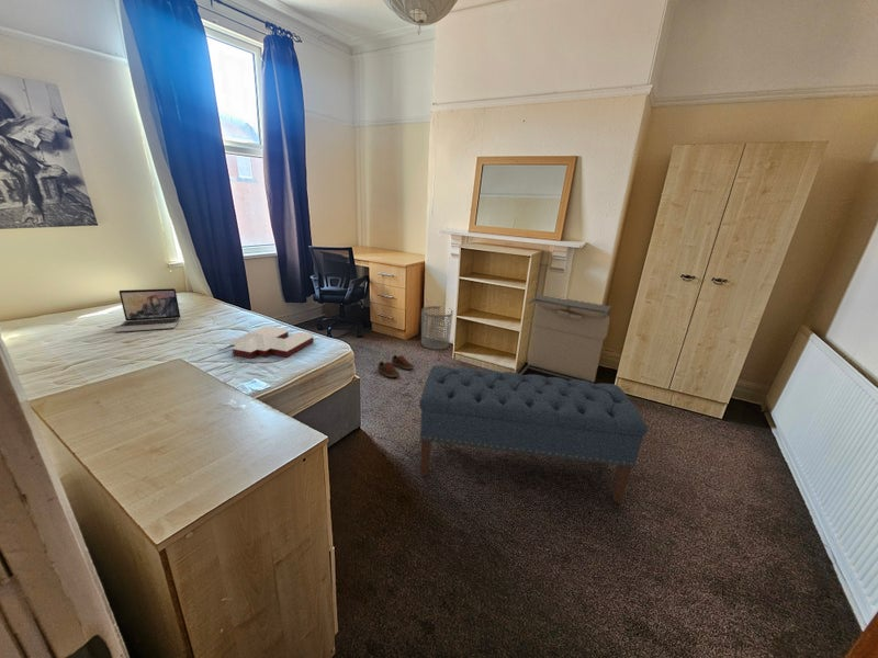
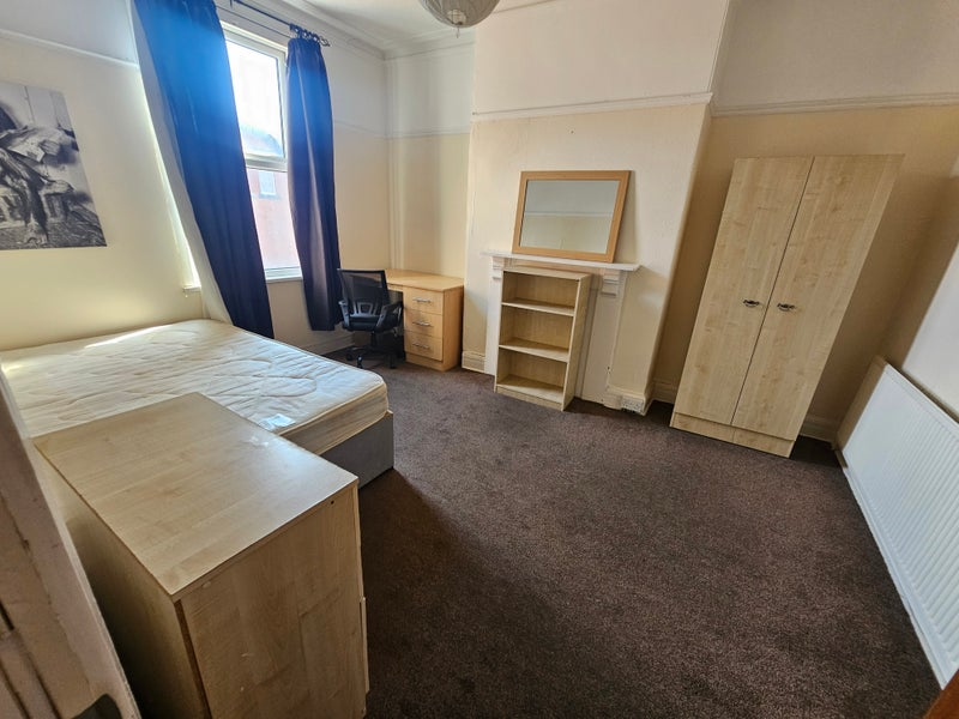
- laundry hamper [519,294,612,384]
- books [228,324,316,360]
- waste bin [420,305,454,351]
- bench [418,364,649,504]
- laptop [114,287,181,333]
- shoe [376,354,415,378]
